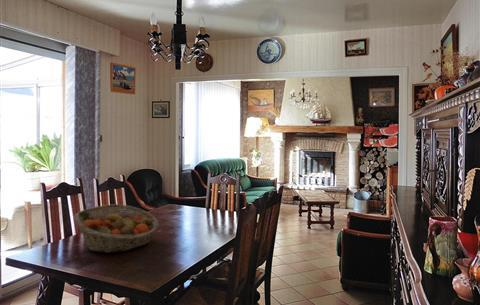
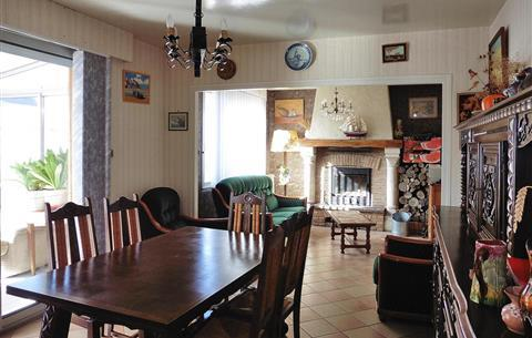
- fruit basket [73,203,160,254]
